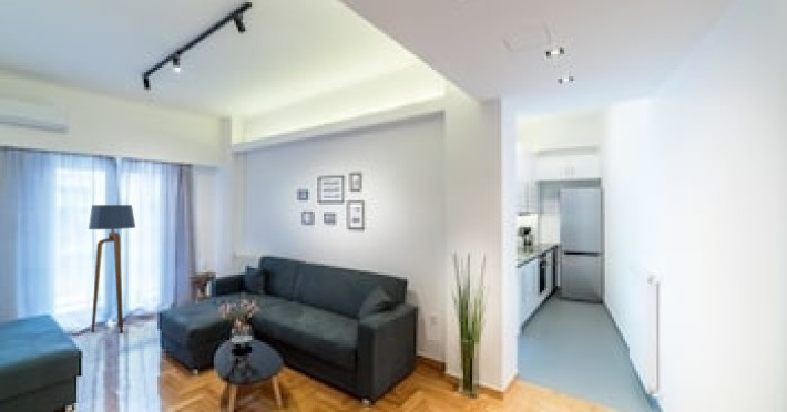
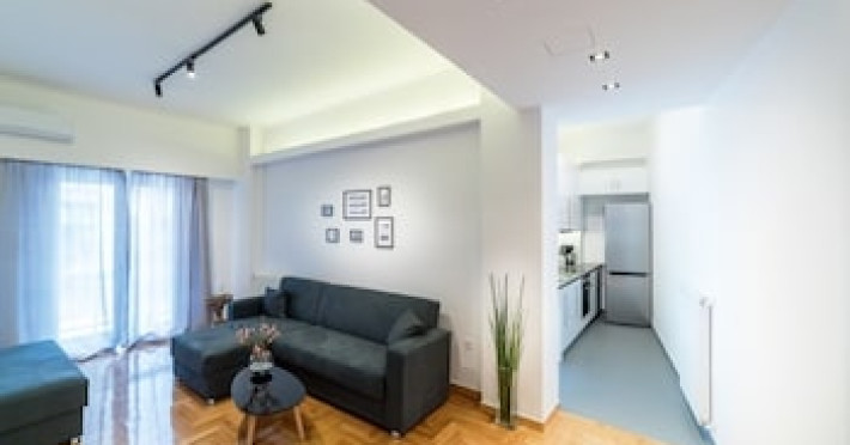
- floor lamp [88,204,136,334]
